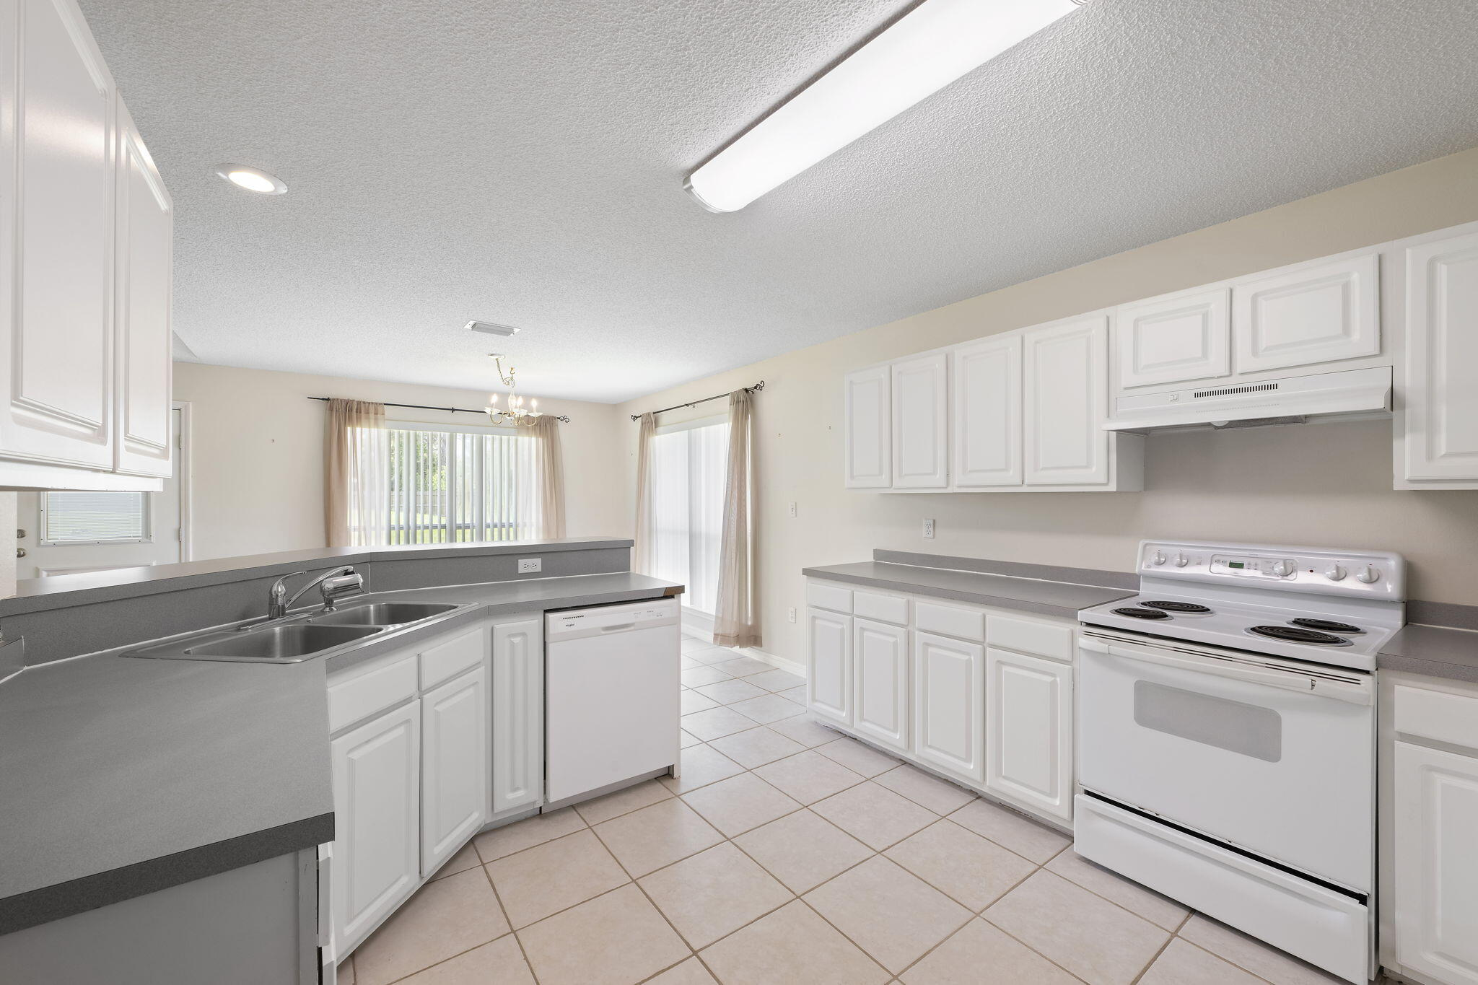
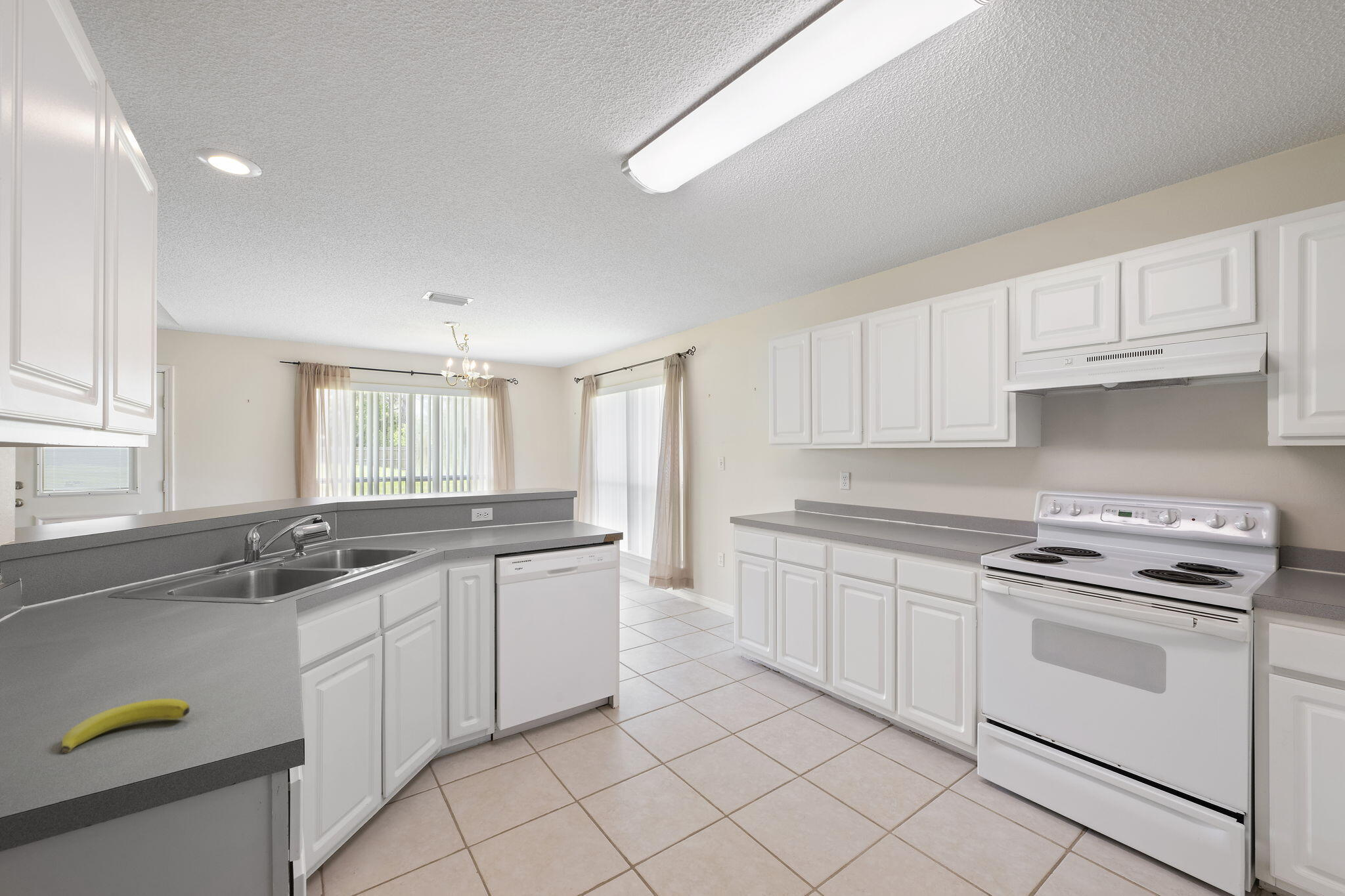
+ banana [61,698,190,754]
